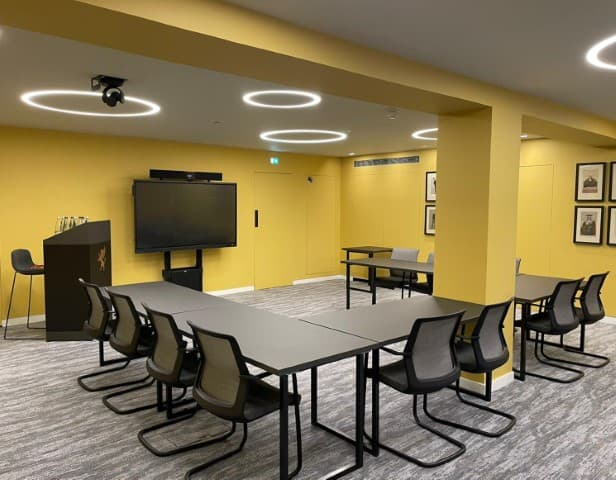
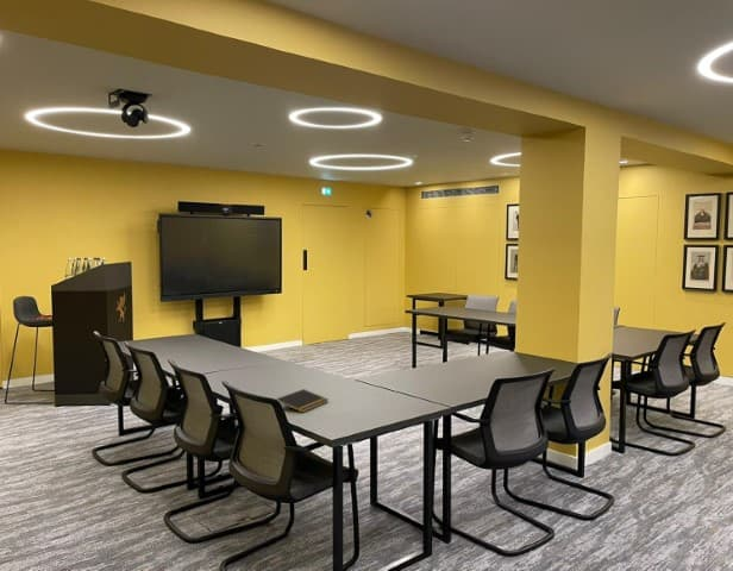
+ notepad [275,388,330,414]
